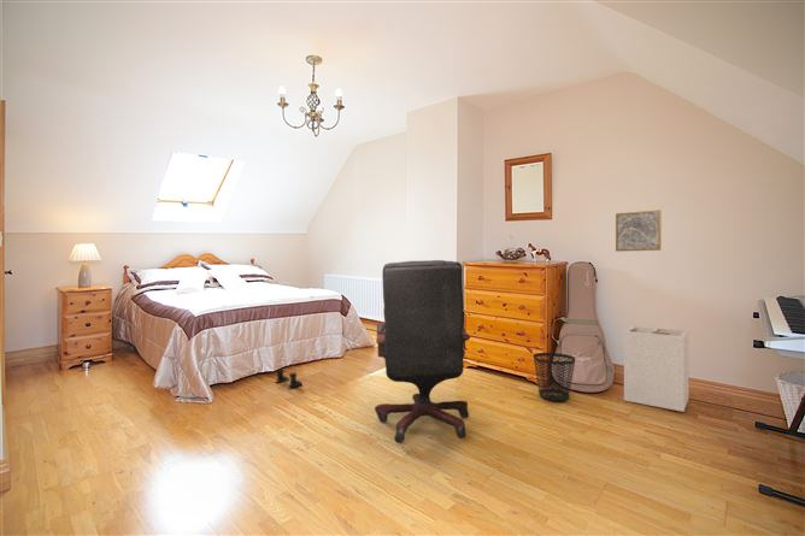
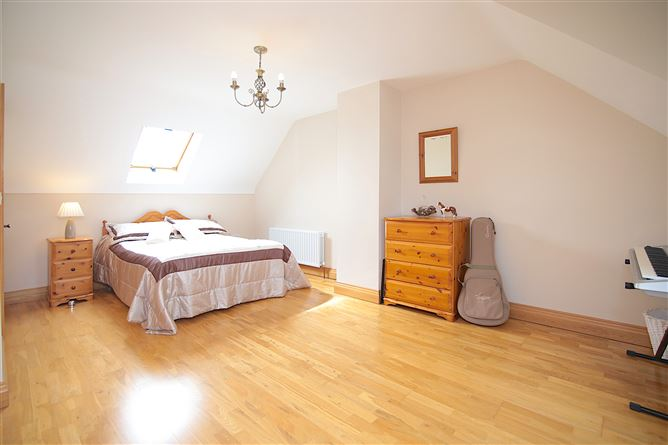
- office chair [374,259,471,444]
- wall art [615,208,662,253]
- boots [274,367,302,389]
- laundry hamper [623,325,689,413]
- wastebasket [533,352,576,402]
